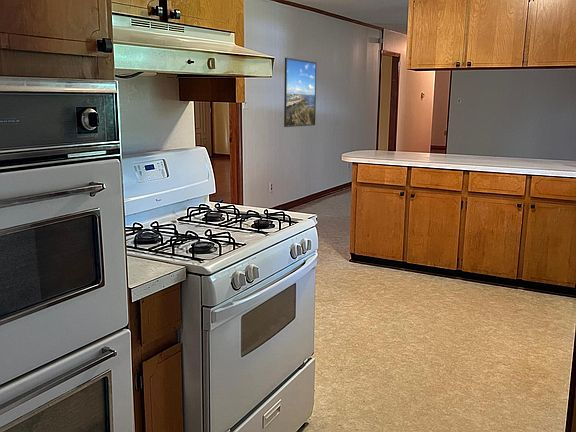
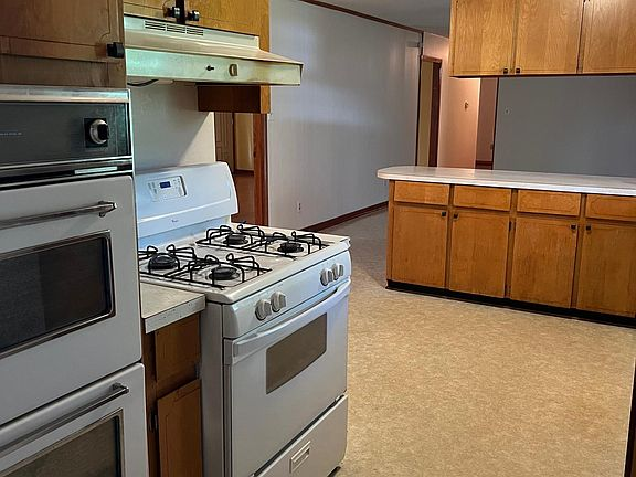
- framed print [283,57,317,128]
